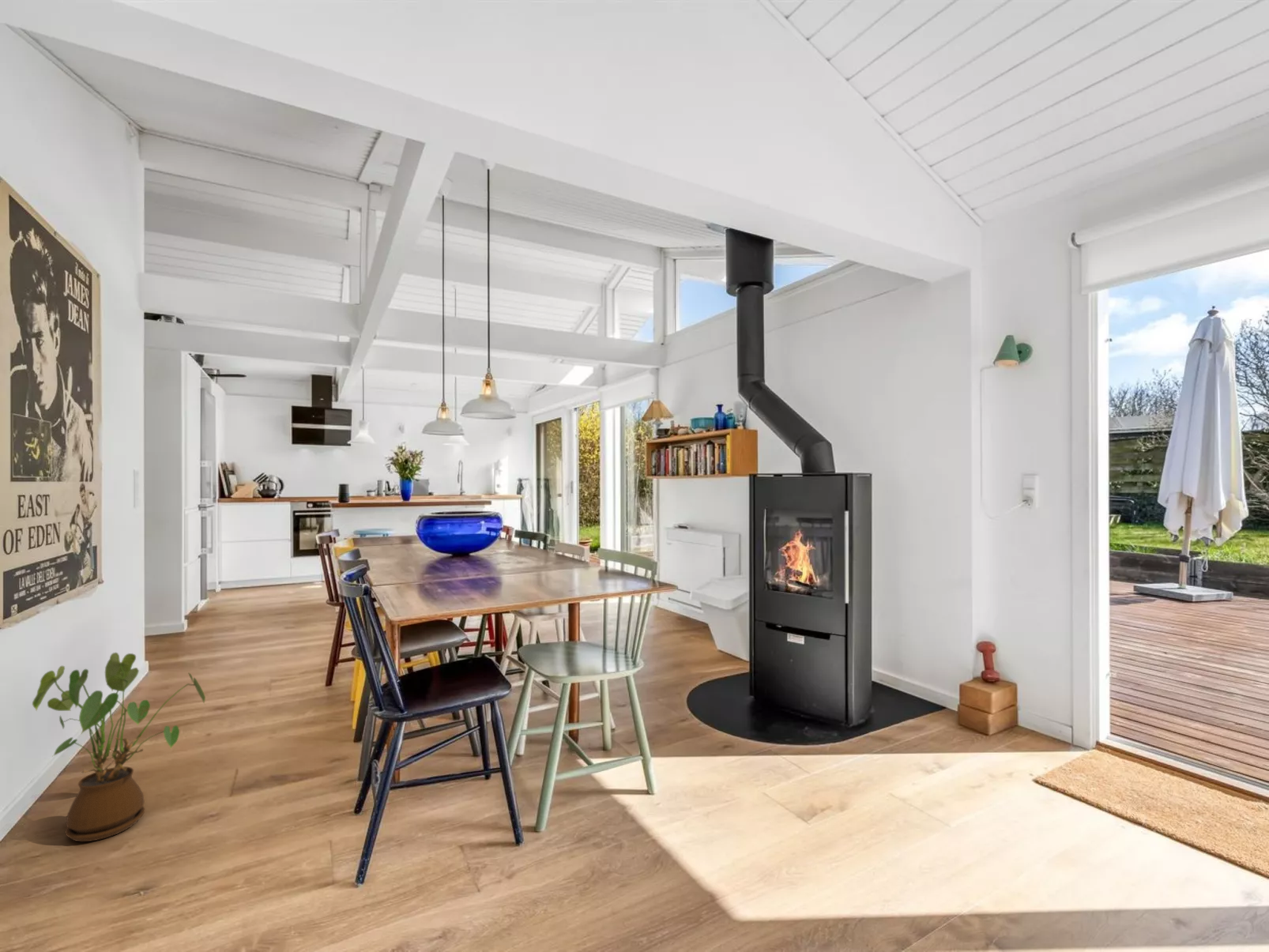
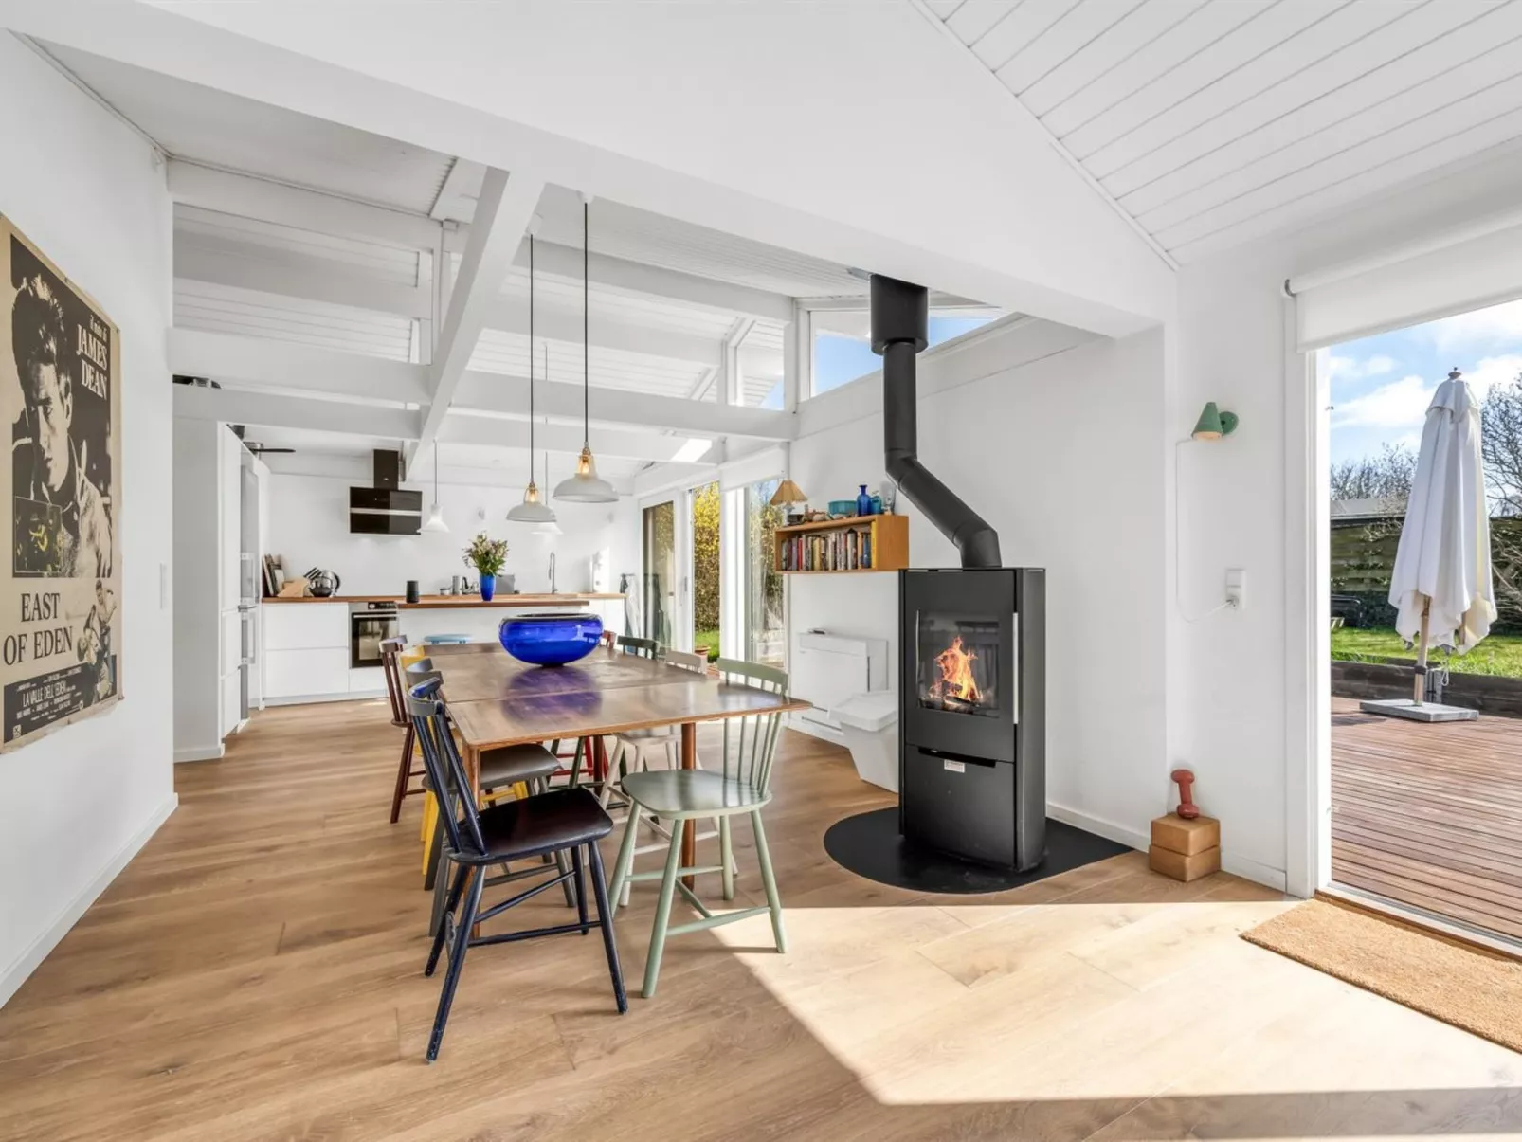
- house plant [32,652,206,842]
